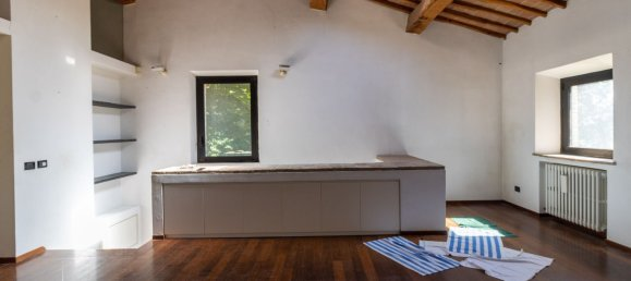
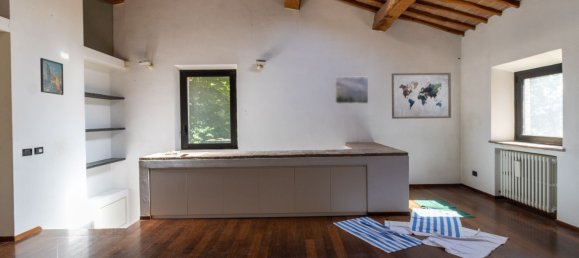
+ wall art [391,72,452,120]
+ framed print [334,76,369,105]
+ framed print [39,57,65,96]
